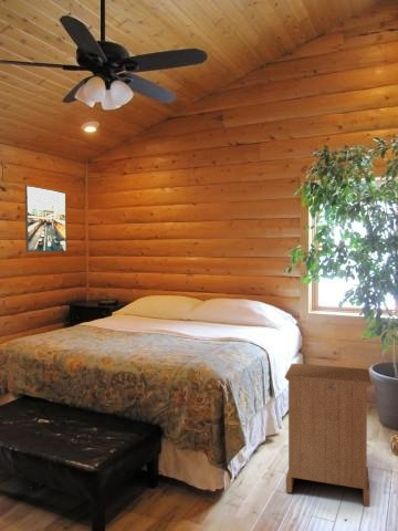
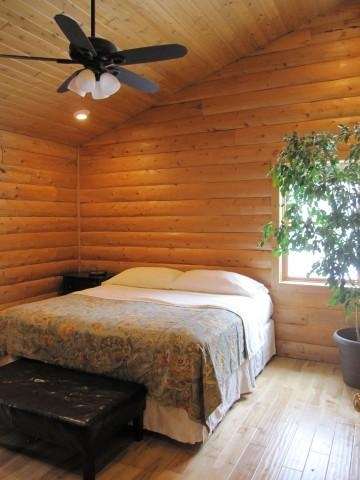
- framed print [24,184,67,253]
- cabinet [284,363,373,508]
